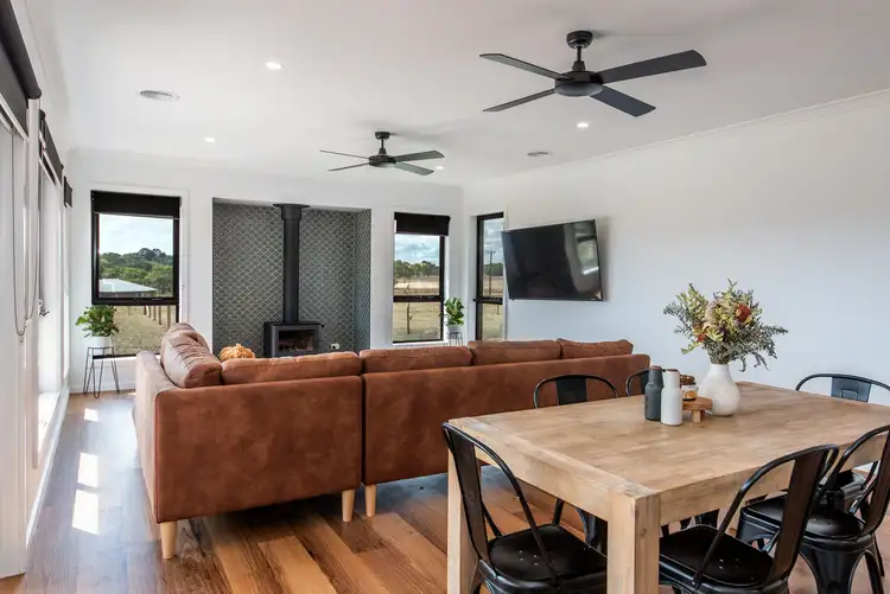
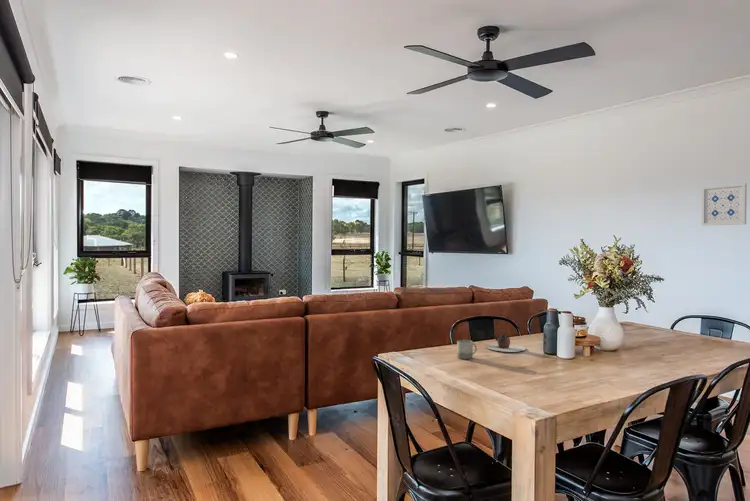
+ wall art [701,182,748,227]
+ teapot [485,329,526,353]
+ cup [456,339,478,360]
